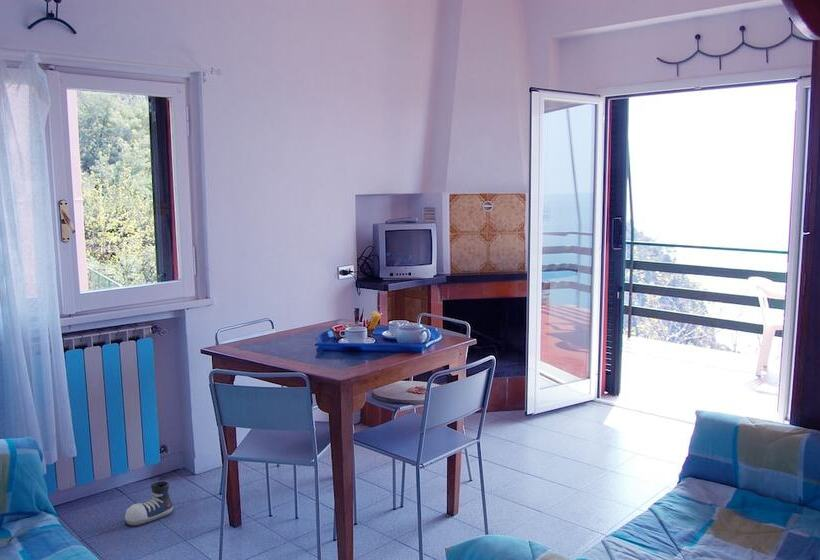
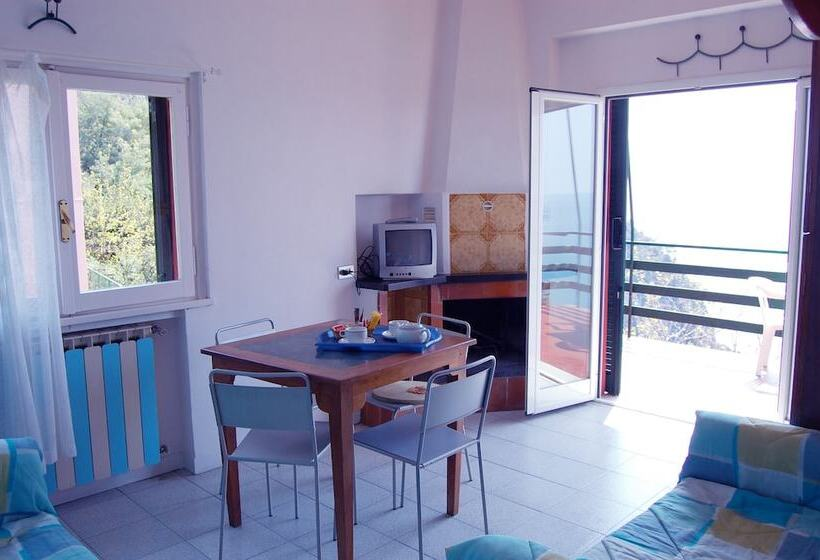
- shoe [124,480,174,526]
